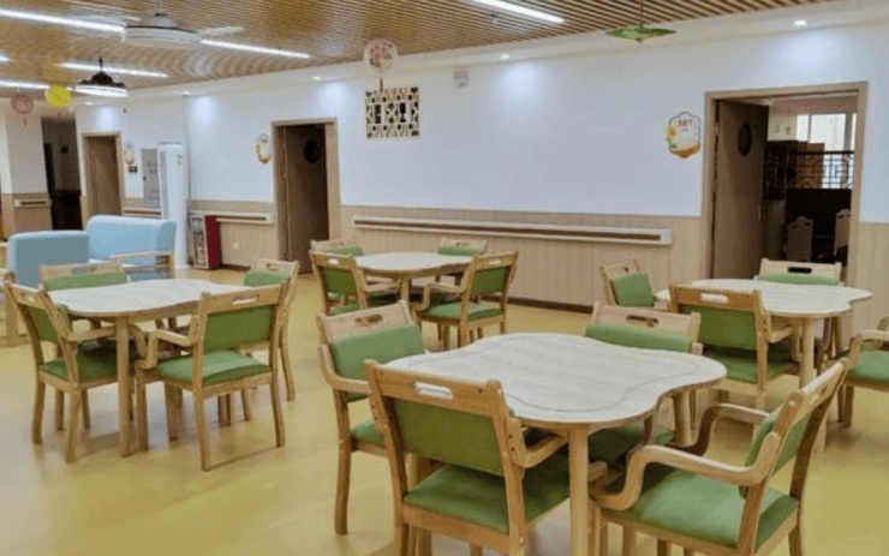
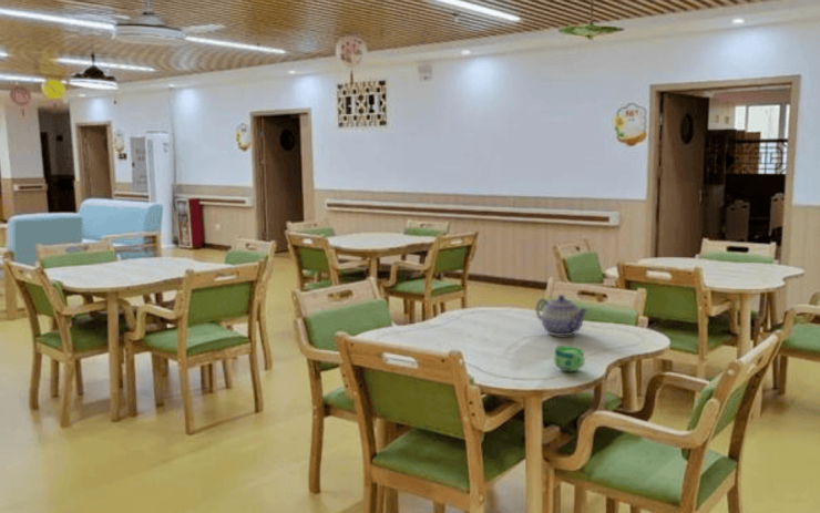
+ teapot [535,294,590,337]
+ cup [553,345,586,372]
